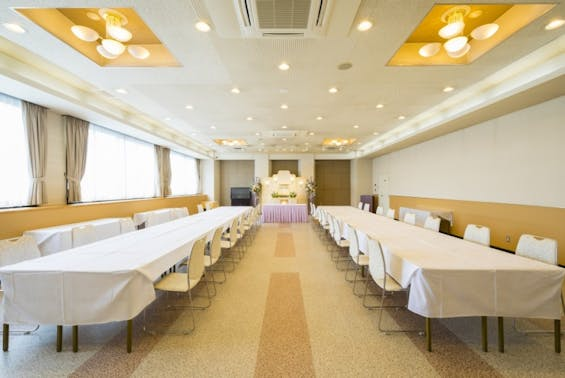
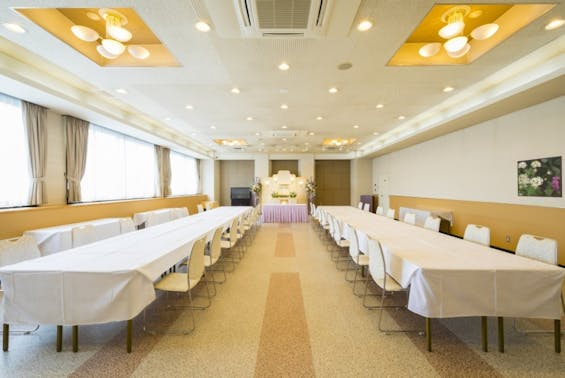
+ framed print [516,155,563,198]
